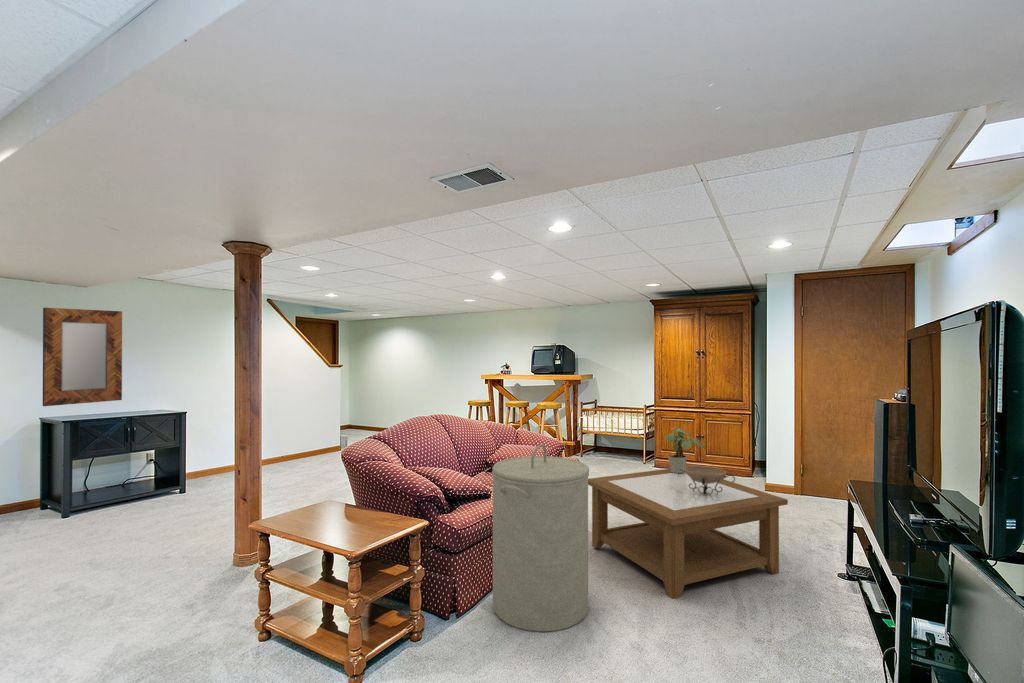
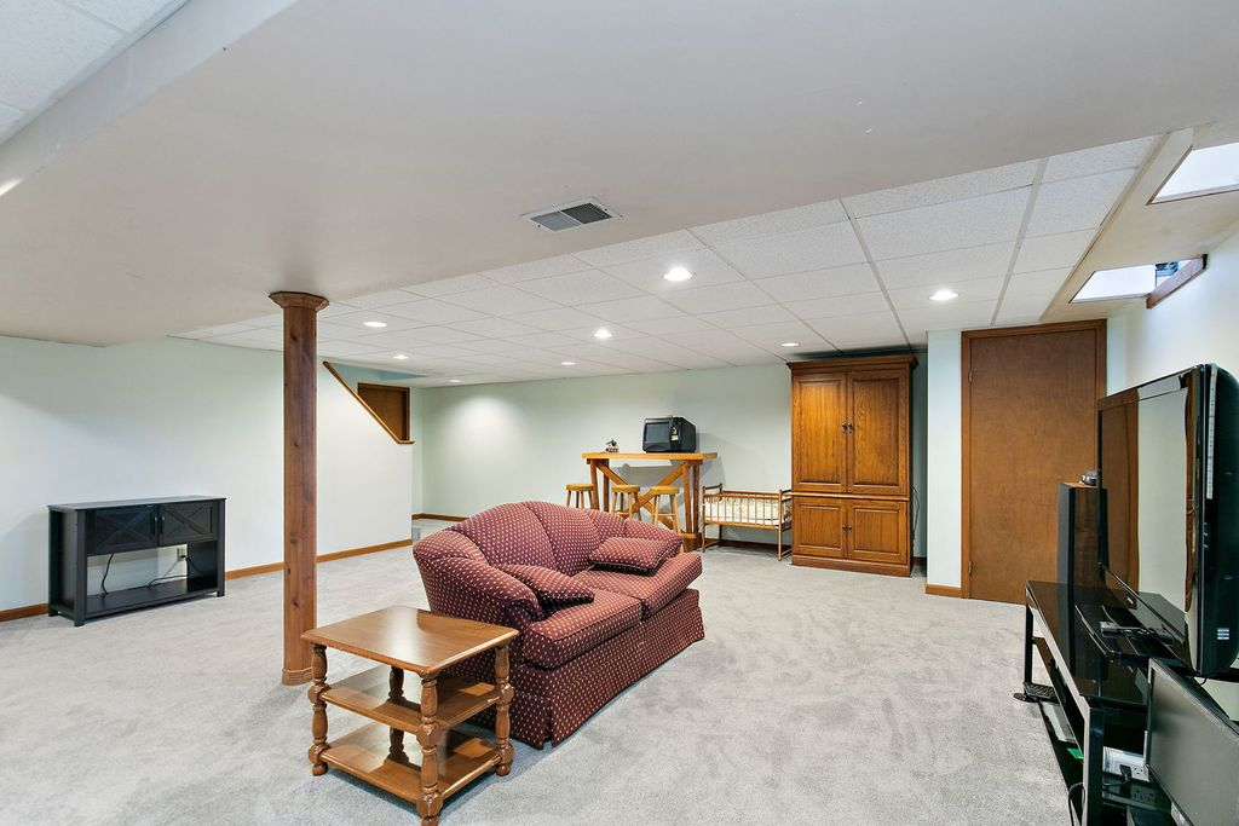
- coffee table [588,468,789,600]
- potted plant [663,427,707,473]
- decorative bowl [677,465,736,497]
- laundry hamper [491,443,590,633]
- home mirror [42,307,123,407]
